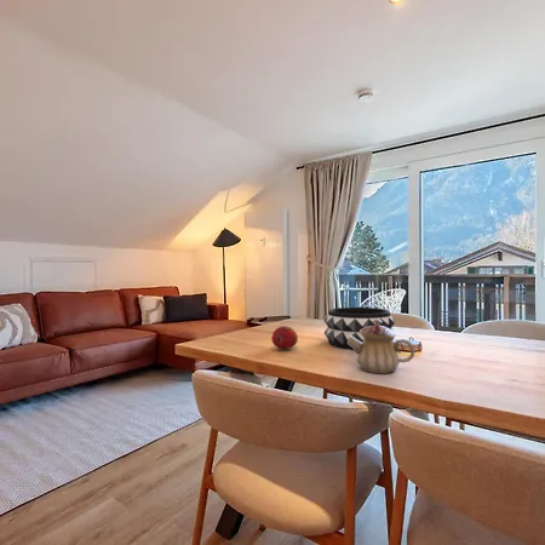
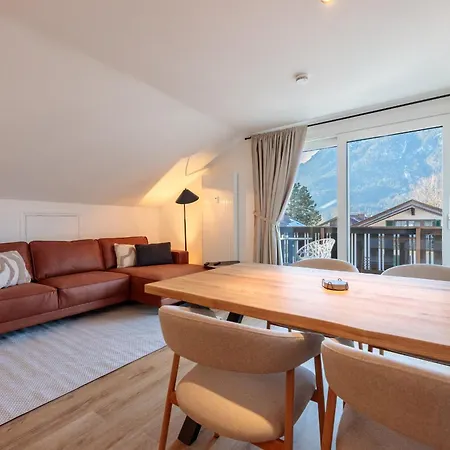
- decorative bowl [322,306,396,350]
- fruit [270,325,299,350]
- teapot [348,319,417,374]
